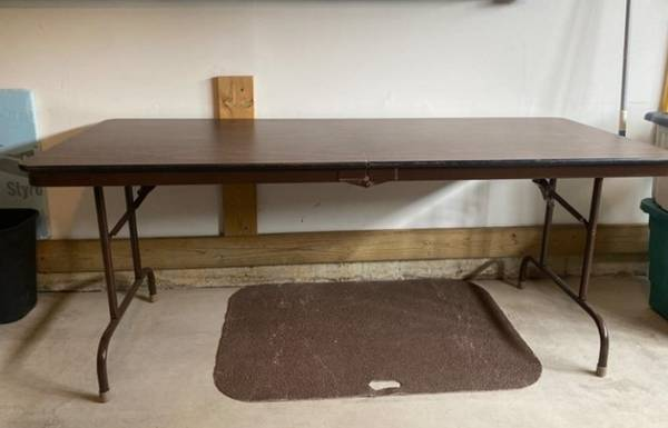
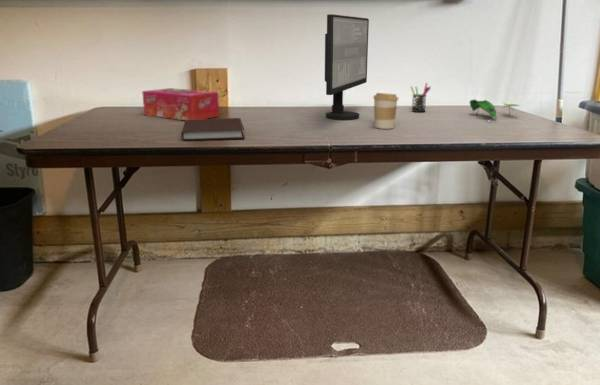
+ computer monitor [324,13,370,120]
+ coffee cup [372,92,399,130]
+ tissue box [141,87,220,121]
+ plant [469,98,521,119]
+ pen holder [409,82,432,113]
+ notebook [181,117,245,141]
